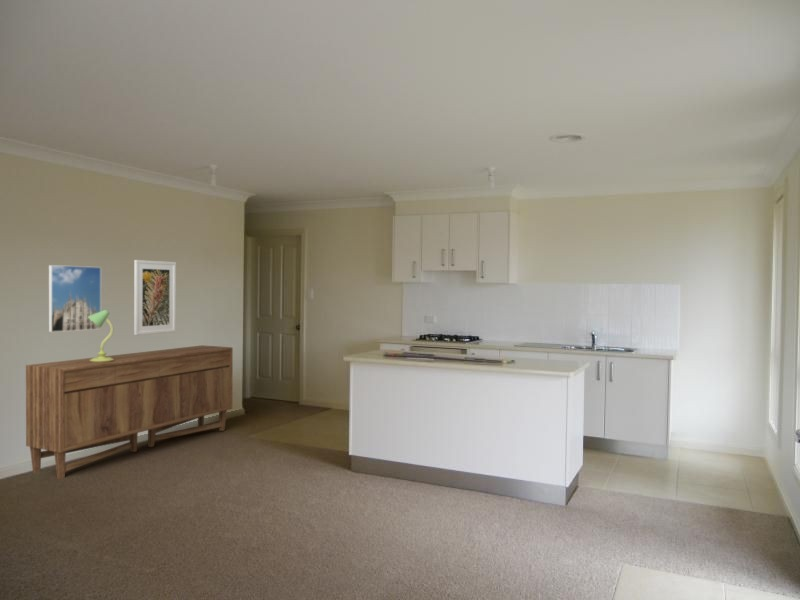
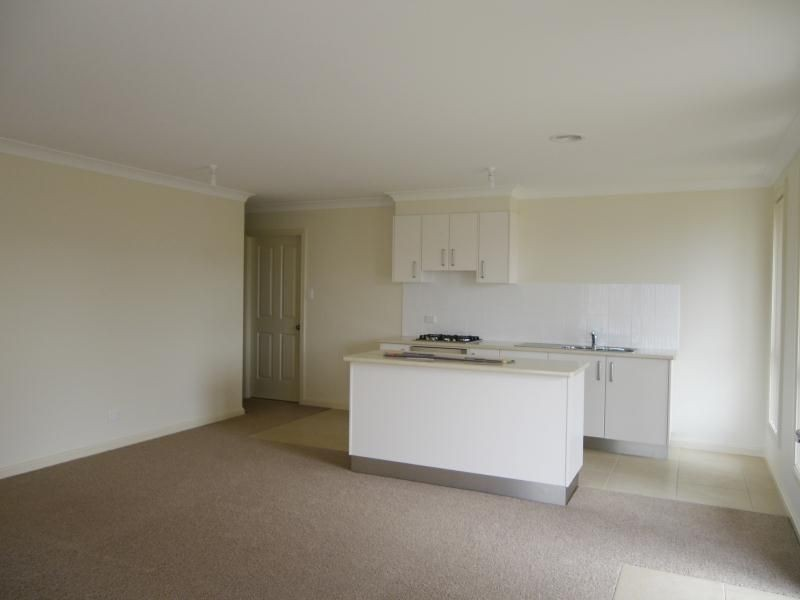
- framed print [48,264,102,333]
- sideboard [25,344,234,480]
- table lamp [88,309,115,362]
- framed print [133,259,177,336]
